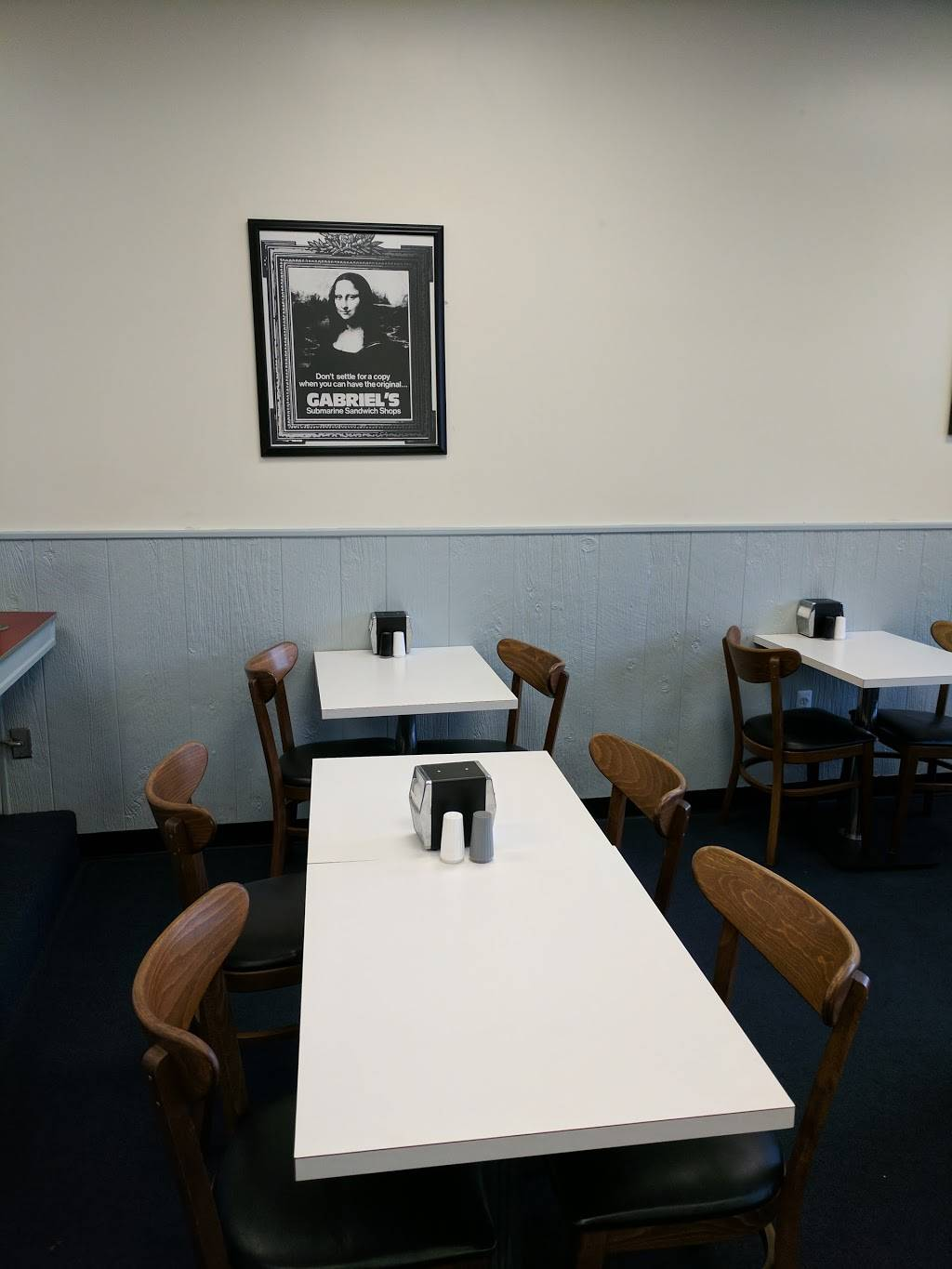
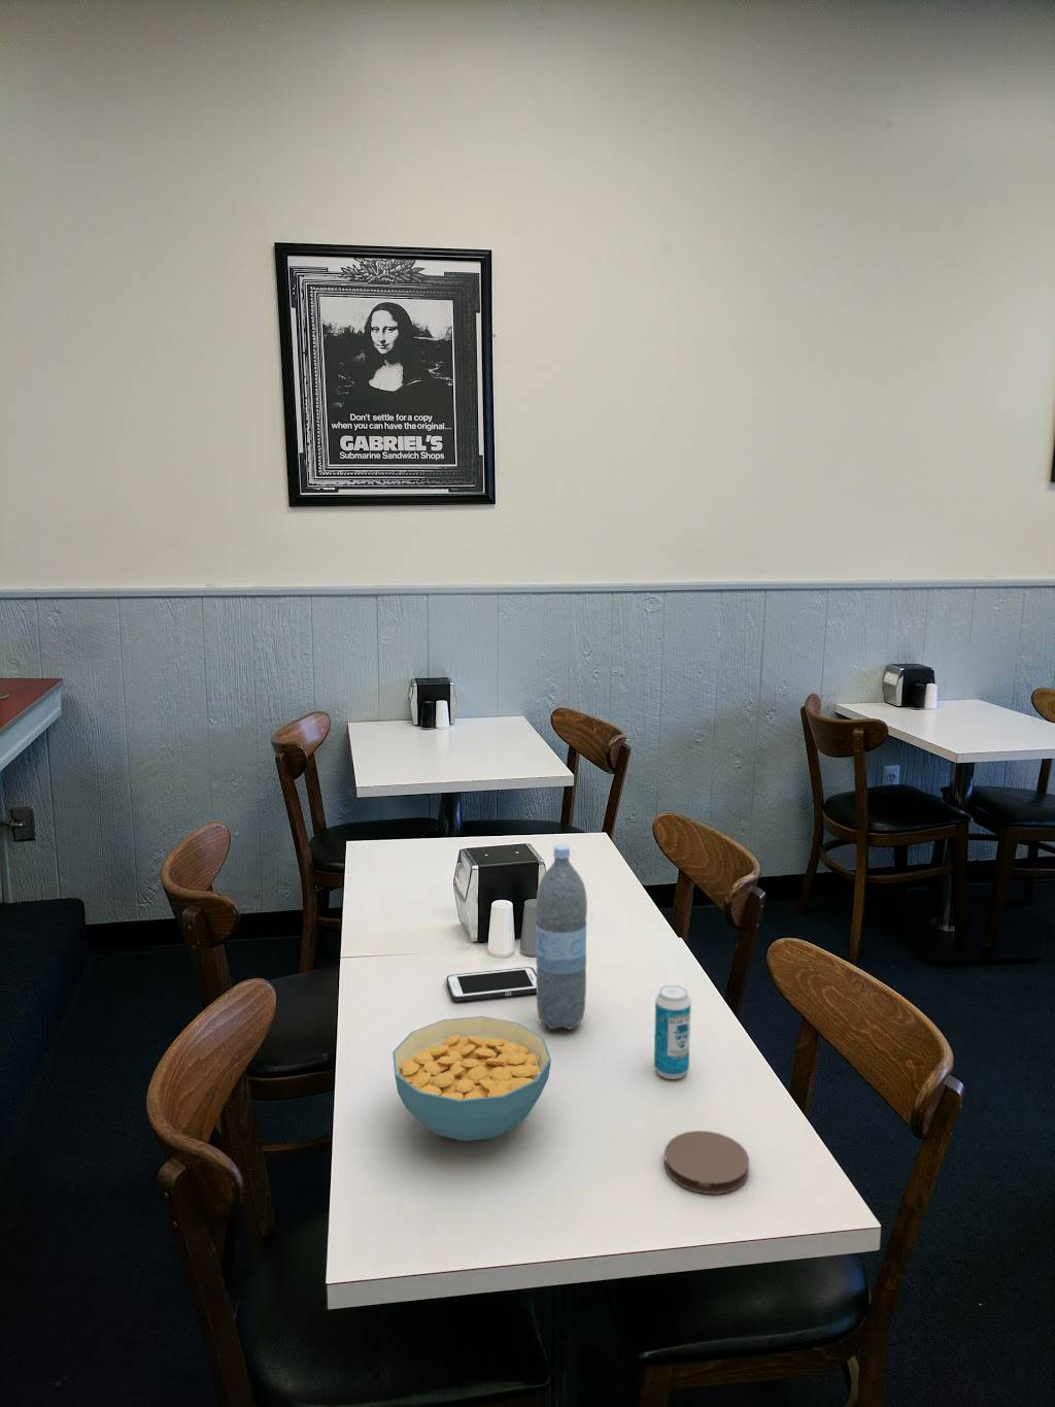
+ cereal bowl [391,1016,552,1142]
+ water bottle [535,844,588,1030]
+ cell phone [445,966,536,1002]
+ beverage can [653,985,693,1080]
+ coaster [664,1130,750,1194]
